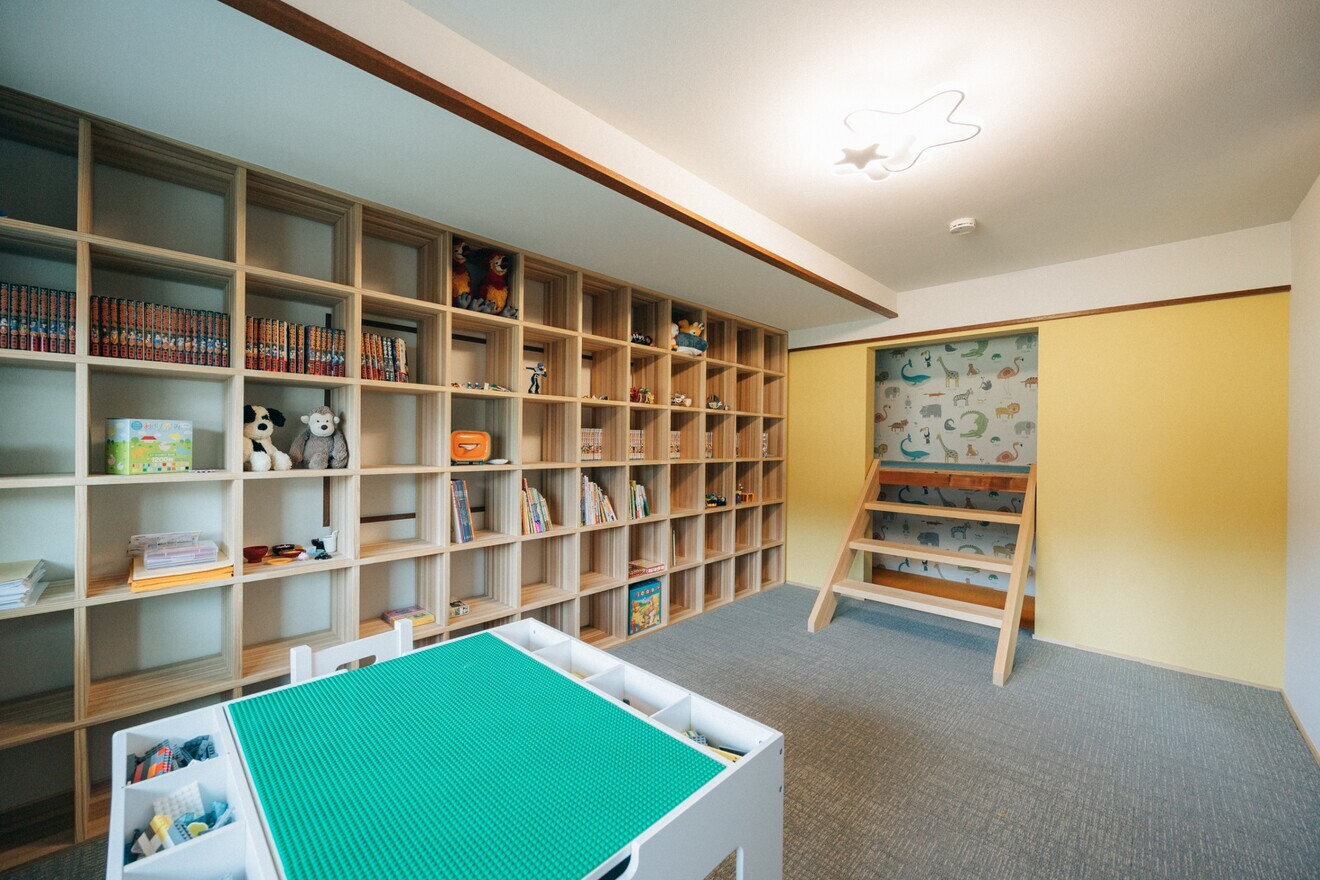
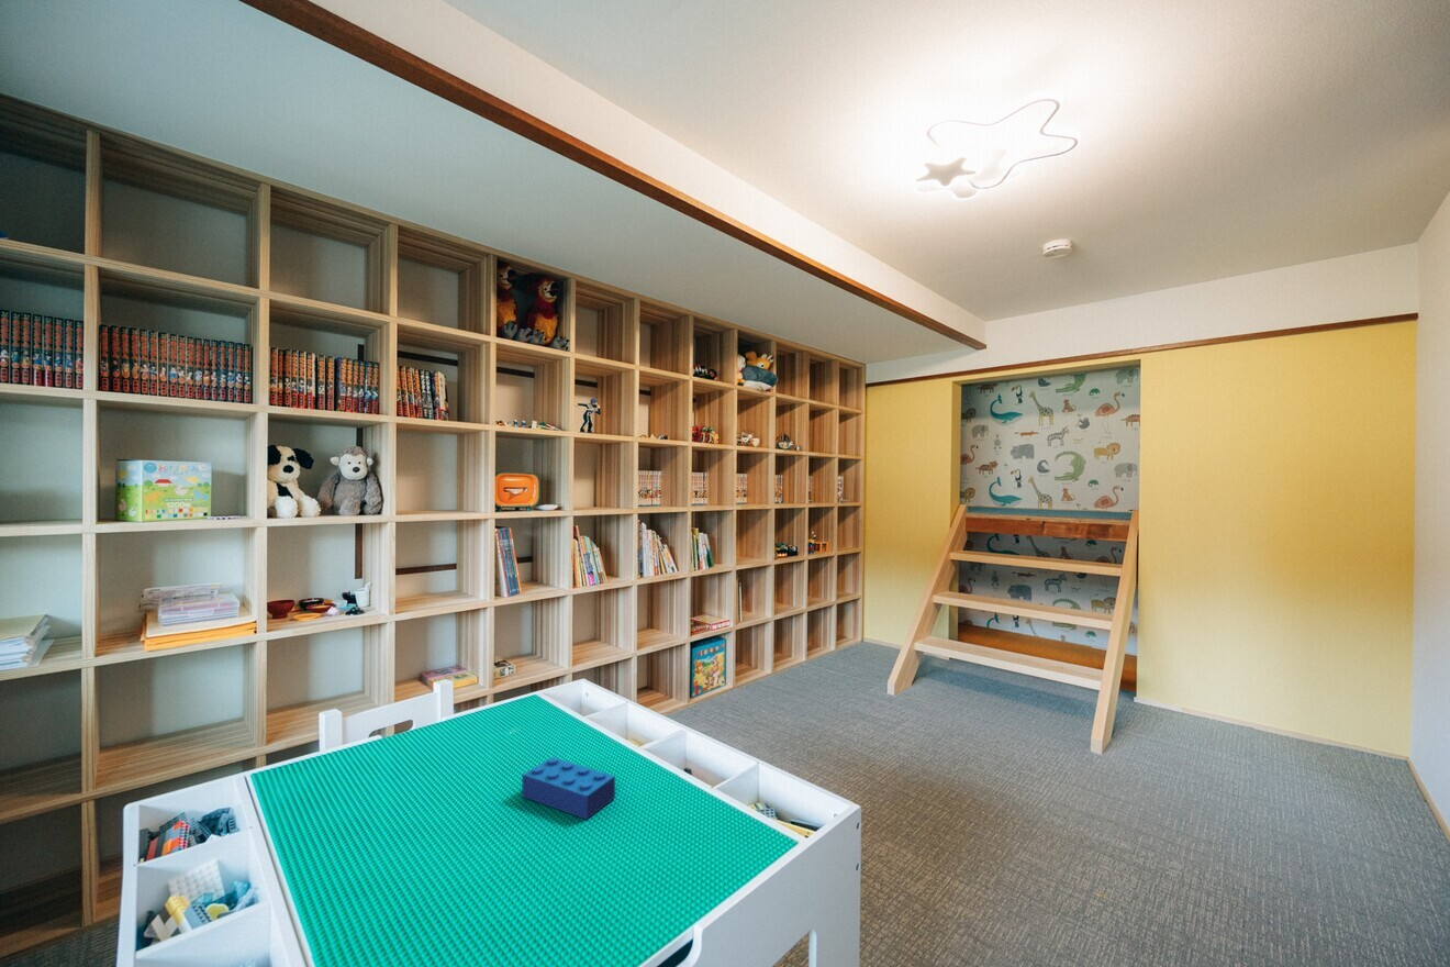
+ toy brick [521,756,616,821]
